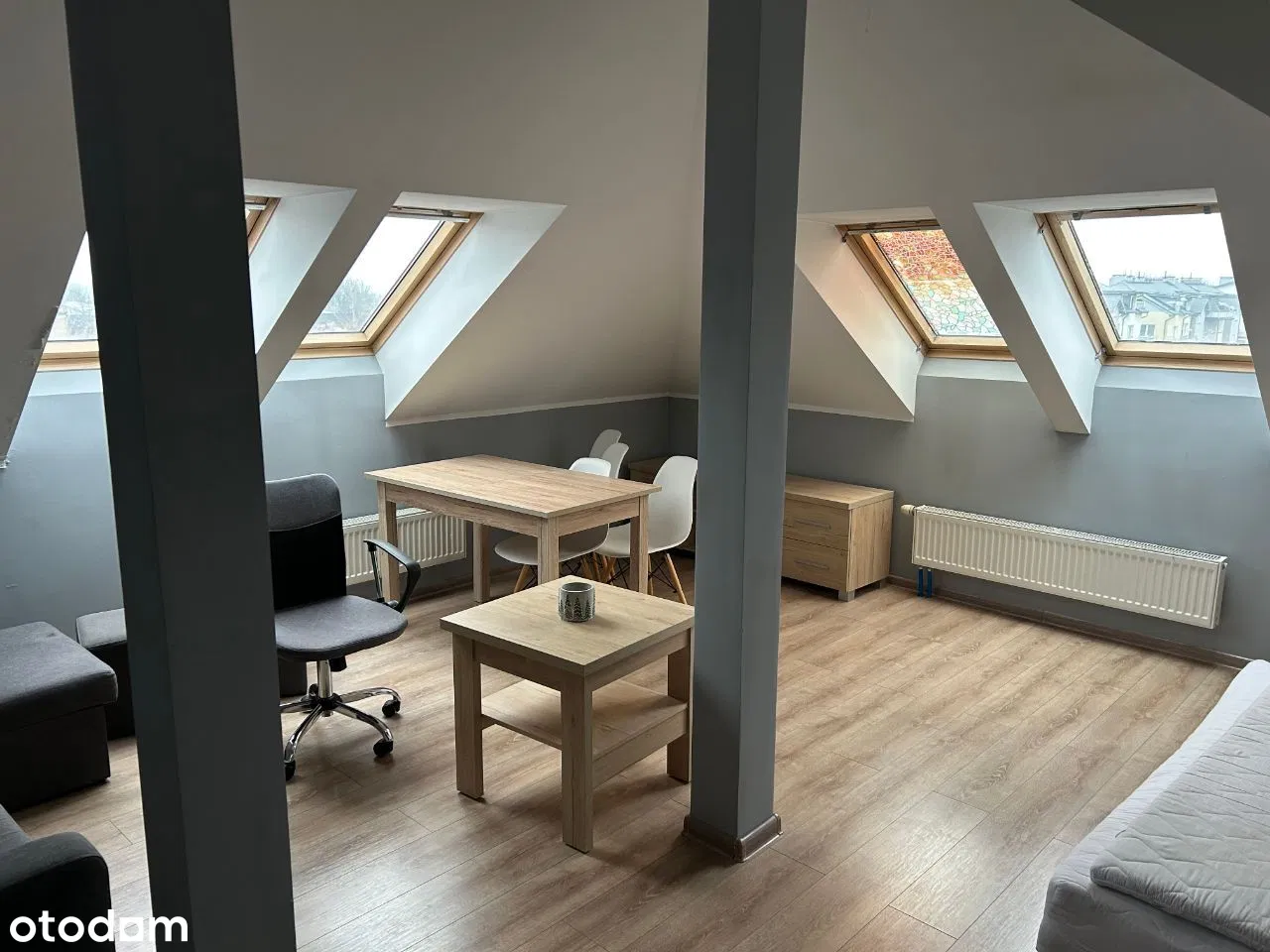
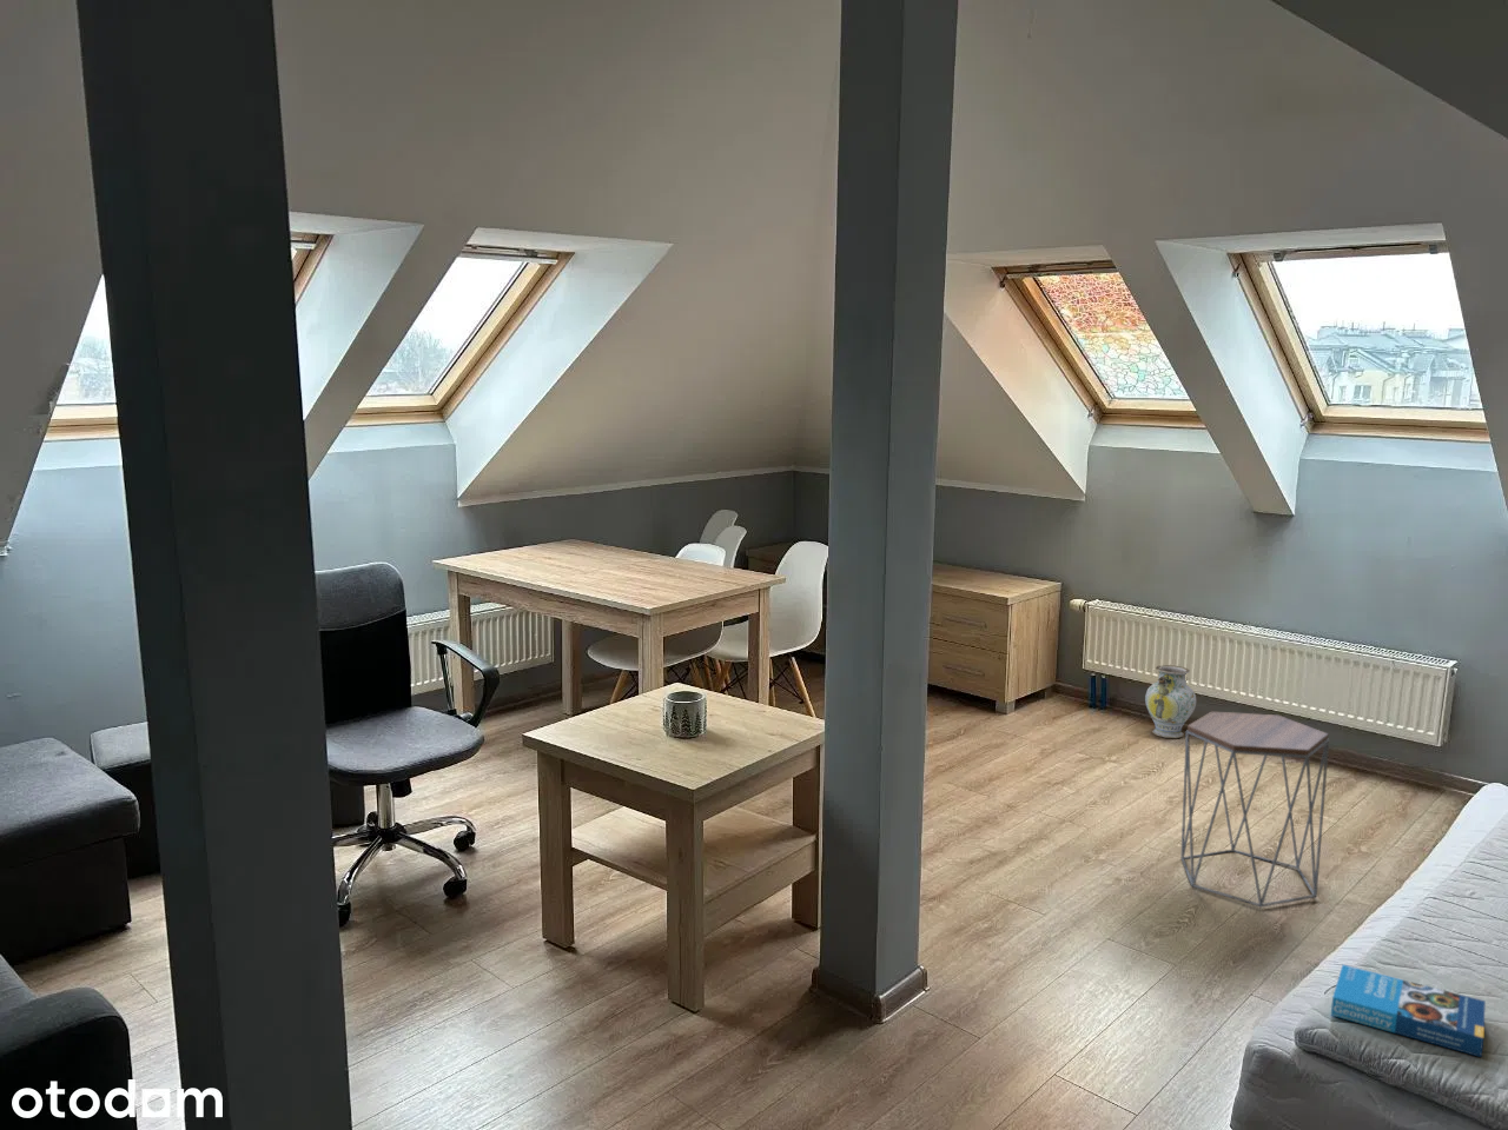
+ side table [1179,710,1330,909]
+ book [1330,964,1487,1059]
+ ceramic jug [1143,664,1197,739]
